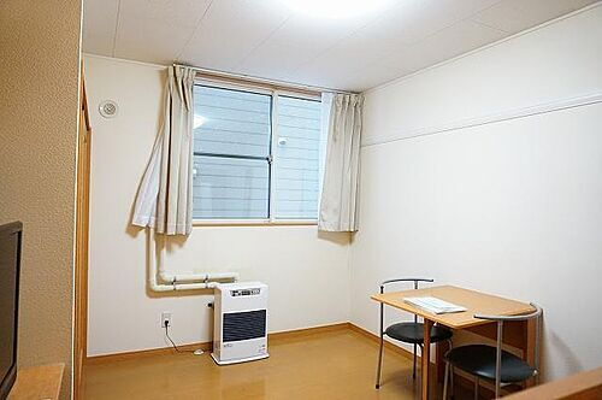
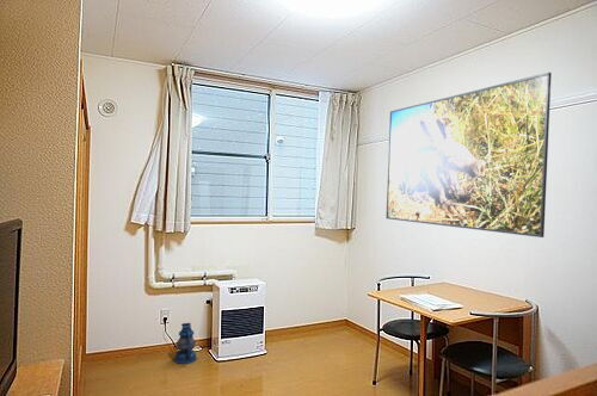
+ lantern [172,322,198,365]
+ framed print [384,72,553,239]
